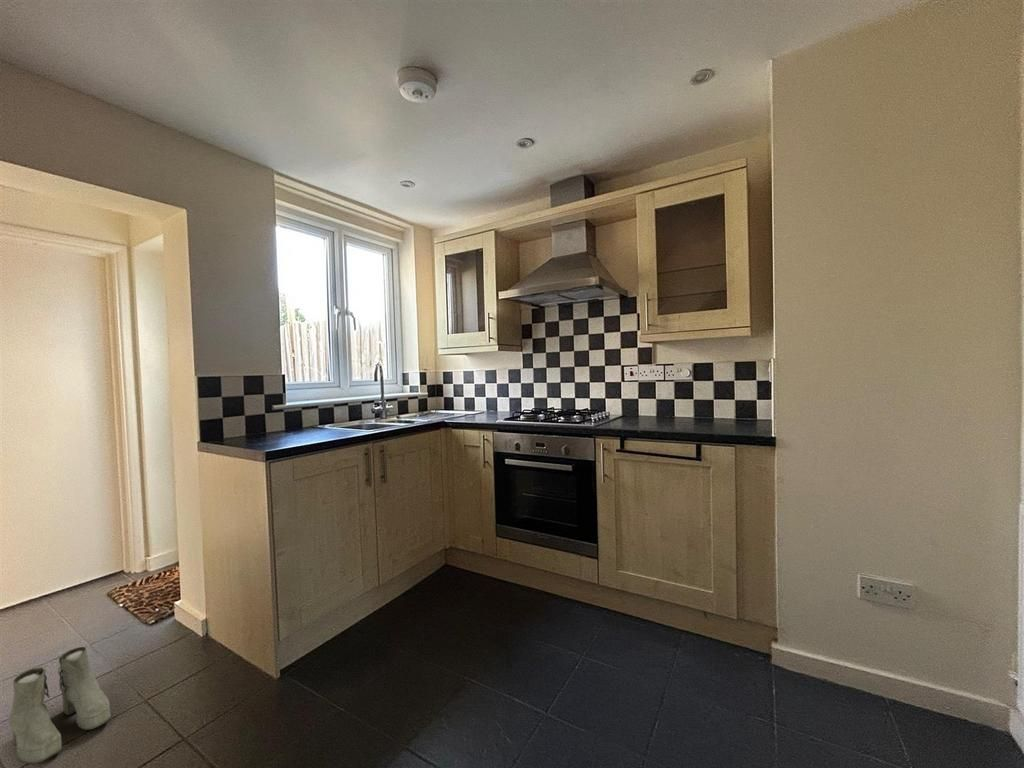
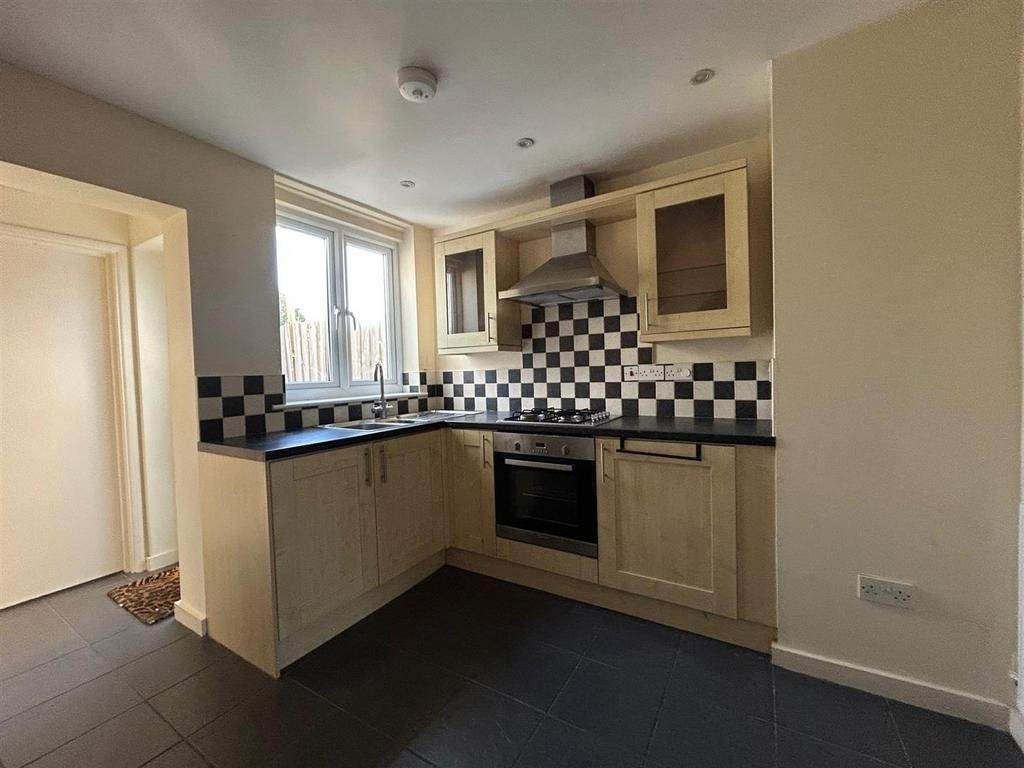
- boots [8,646,112,765]
